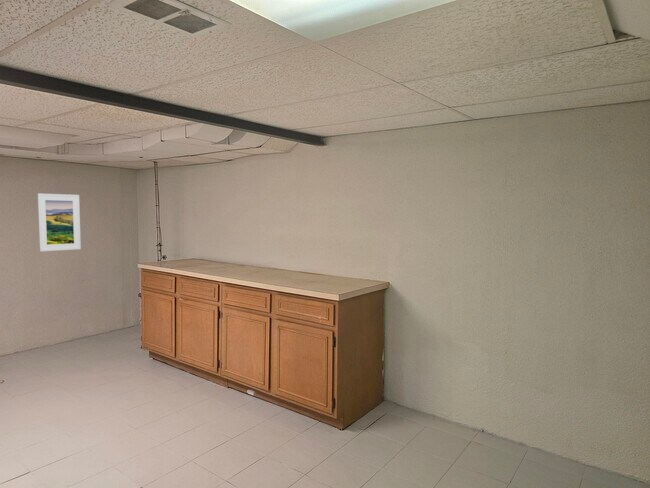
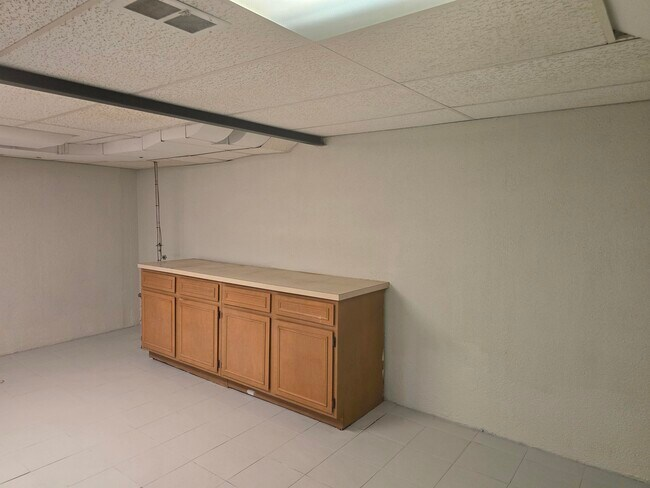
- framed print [36,193,82,252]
